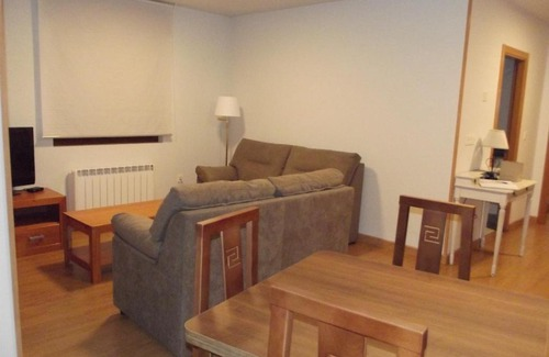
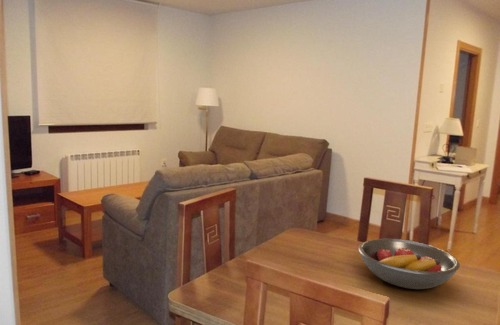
+ fruit bowl [357,238,461,290]
